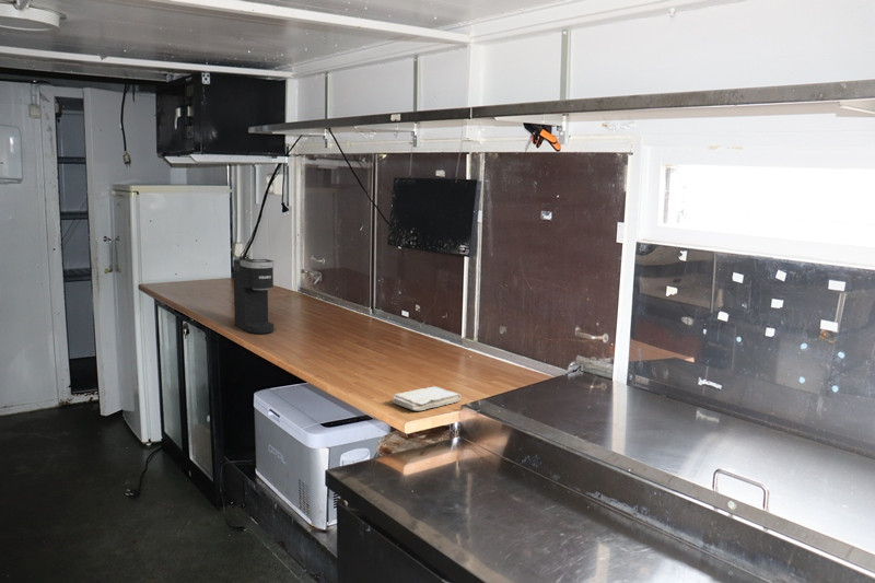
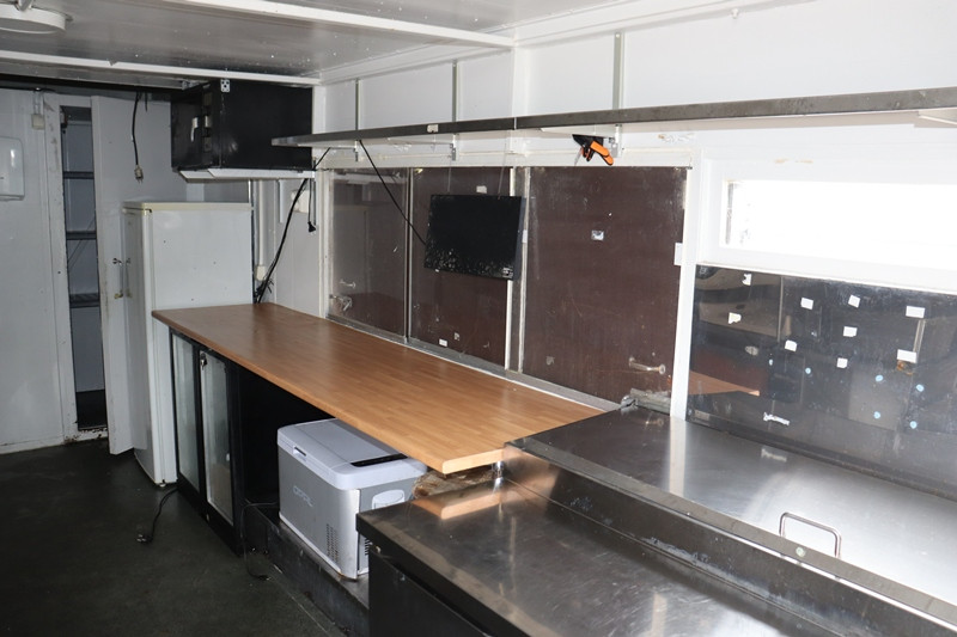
- coffee maker [232,258,276,335]
- washcloth [392,385,463,412]
